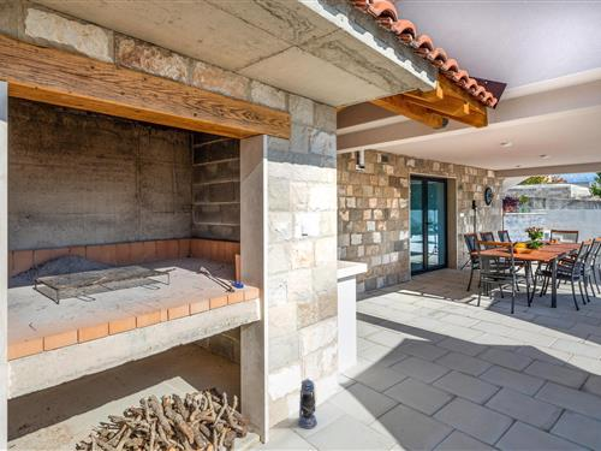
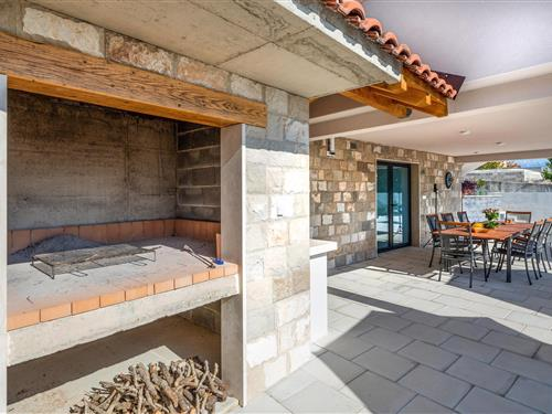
- lantern [297,378,319,429]
